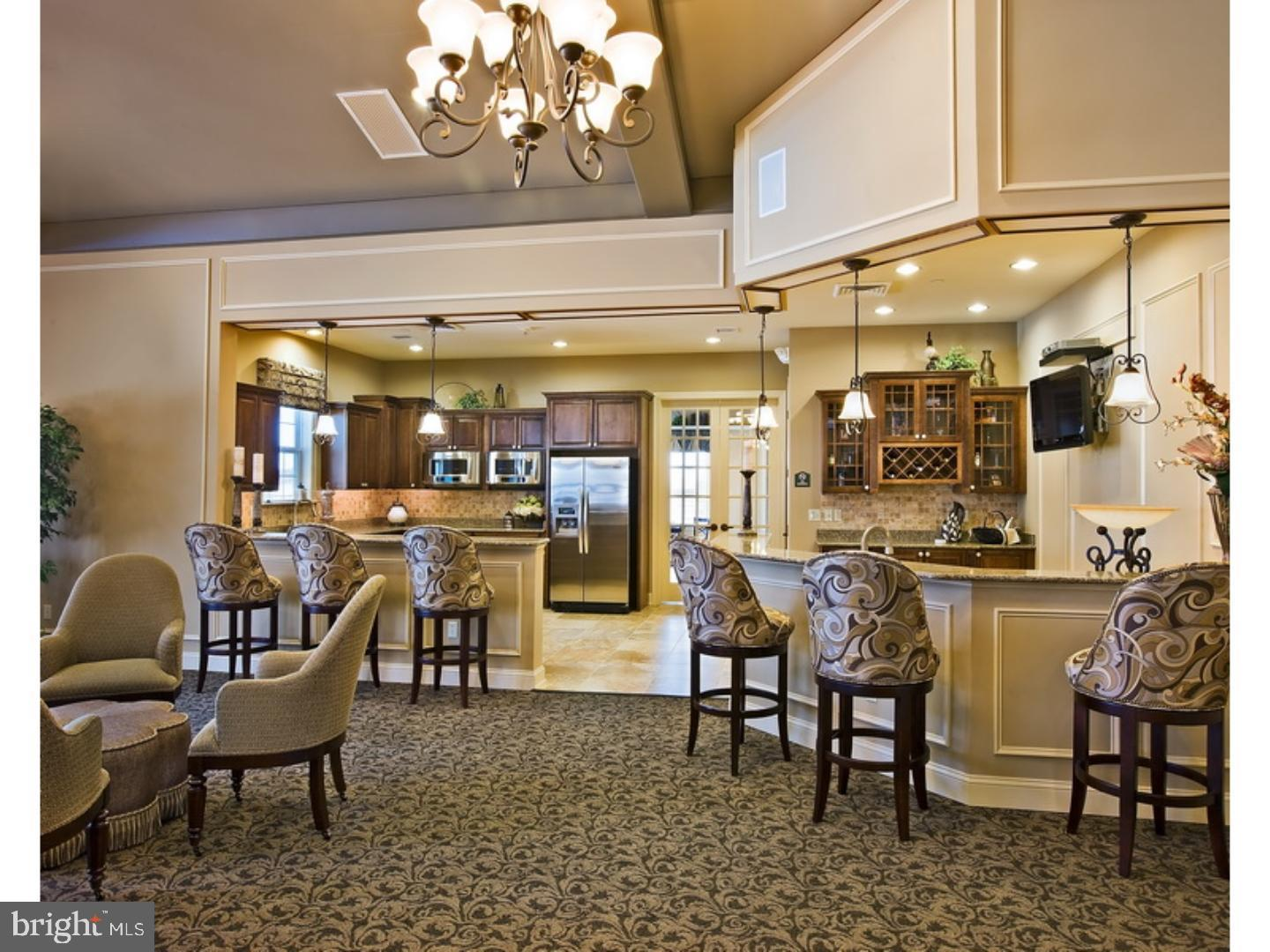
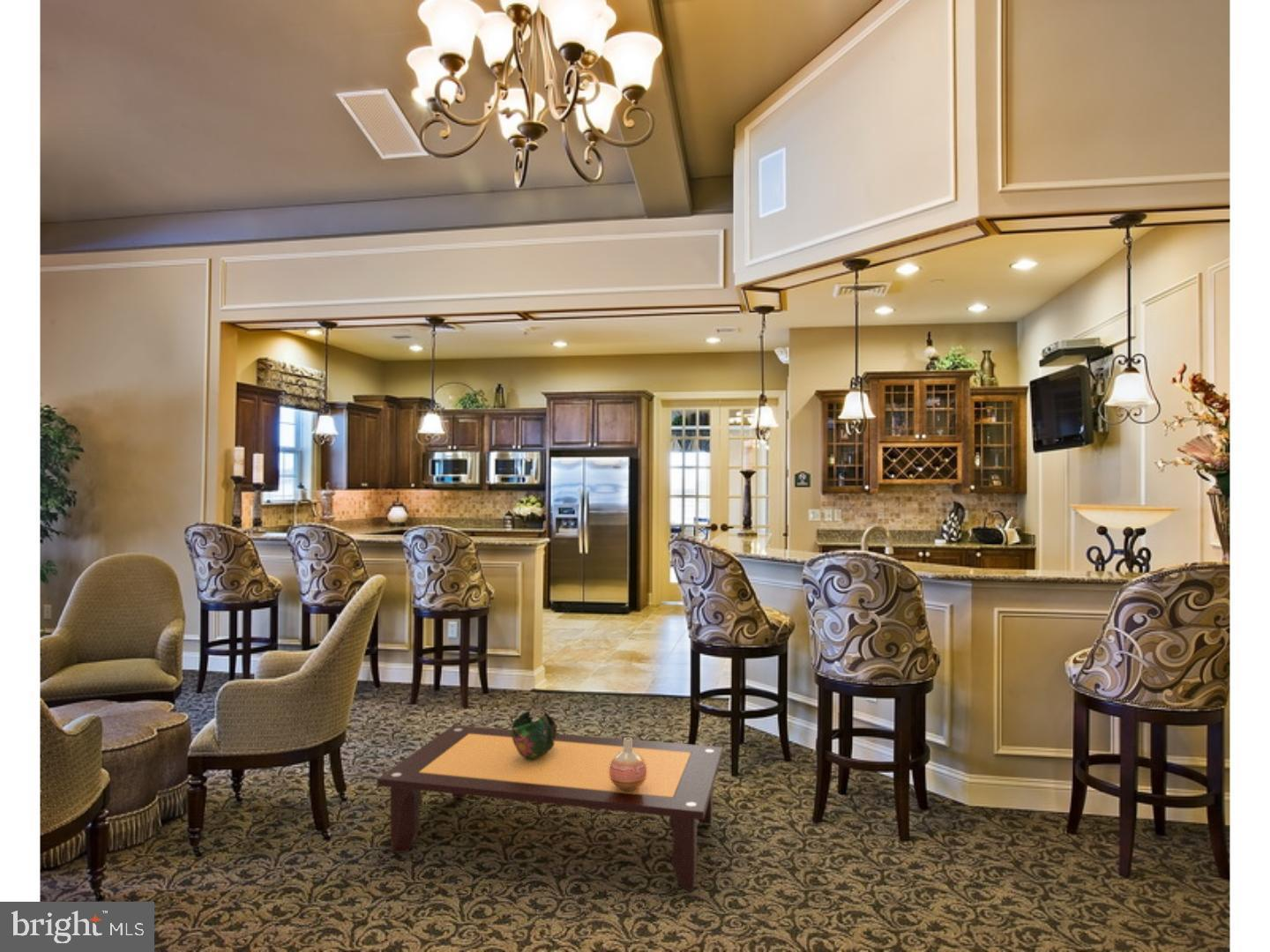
+ coffee table [377,725,723,892]
+ vase [609,736,647,792]
+ decorative bowl [511,710,557,760]
